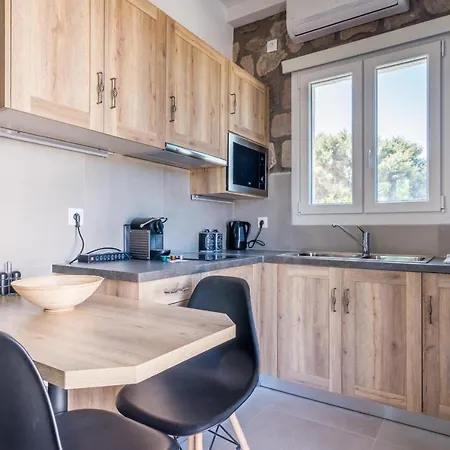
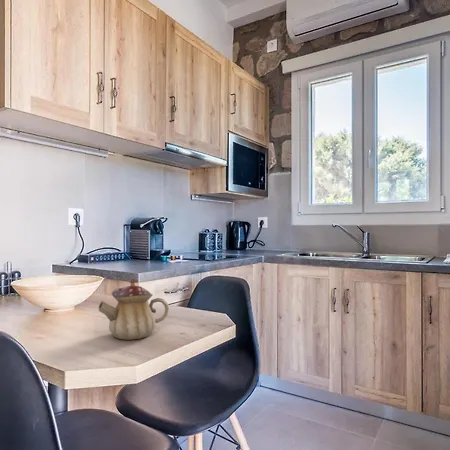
+ teapot [98,277,170,341]
